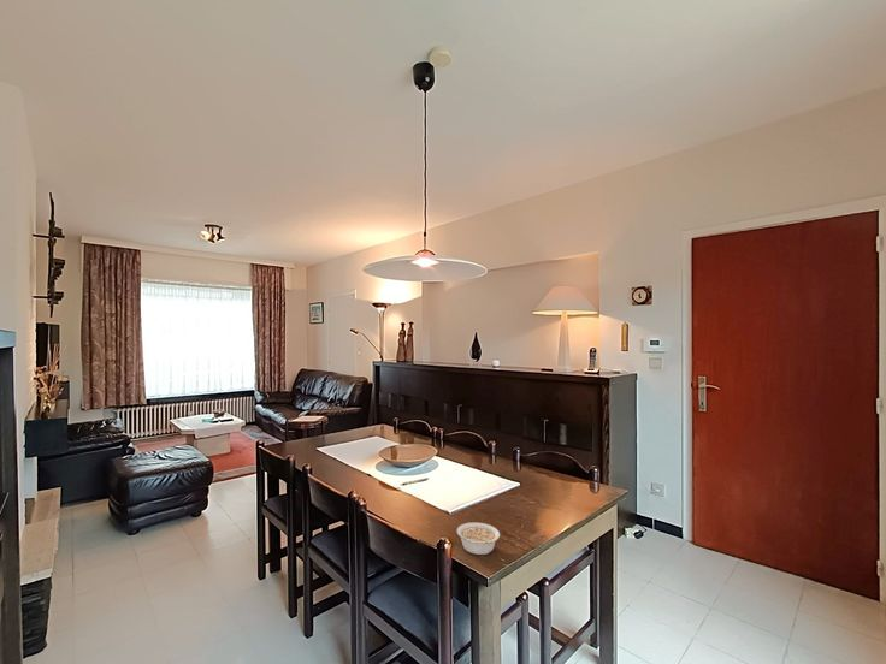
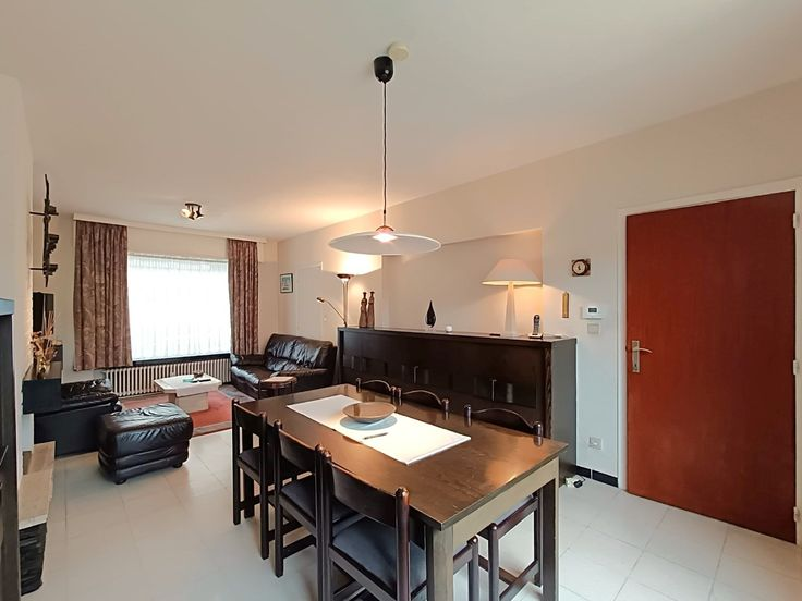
- legume [456,521,501,556]
